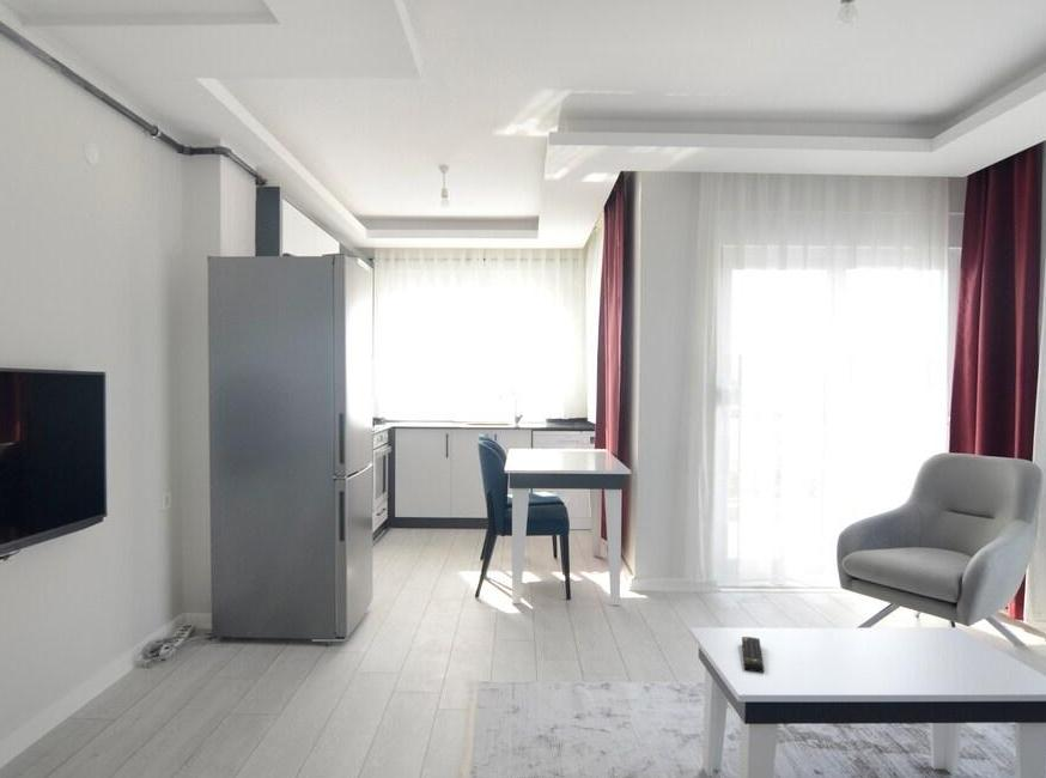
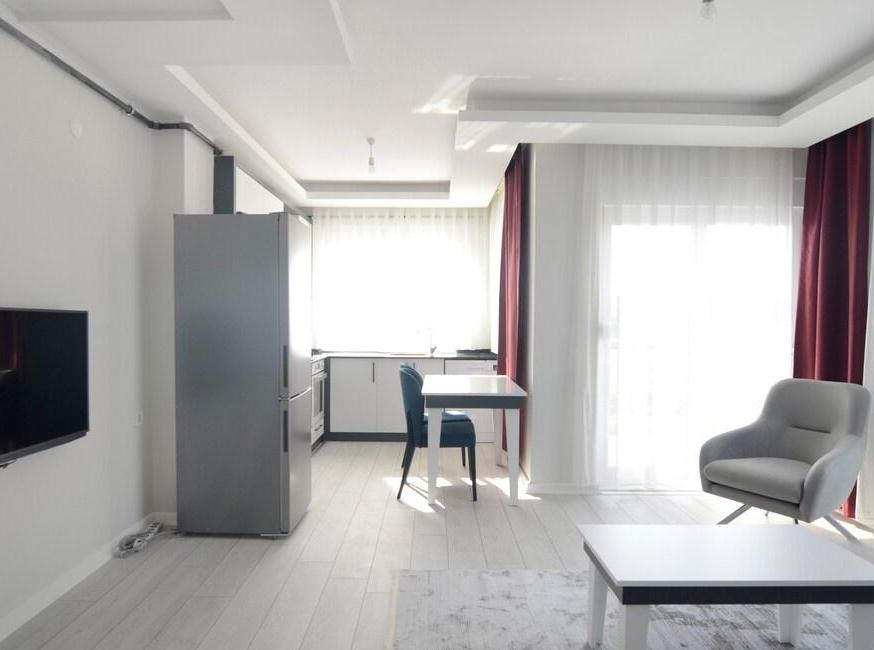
- remote control [741,636,765,674]
